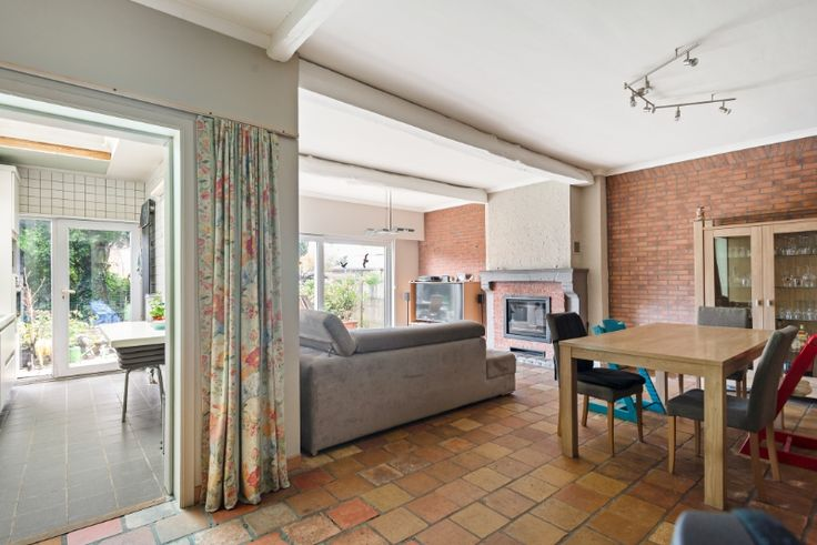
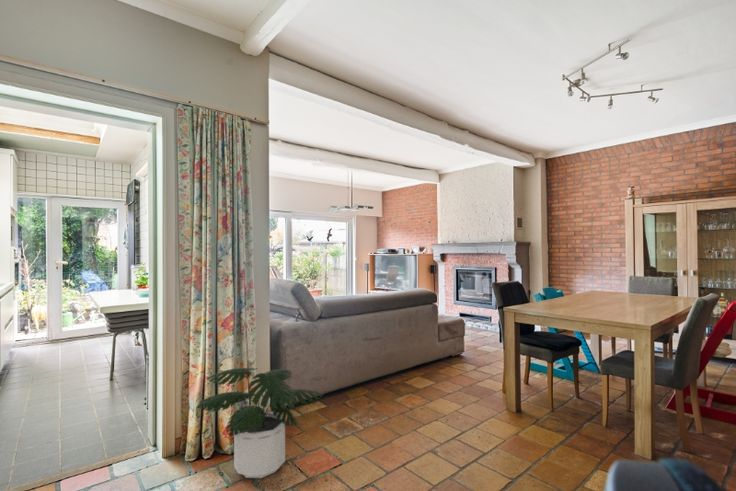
+ potted plant [195,367,325,479]
